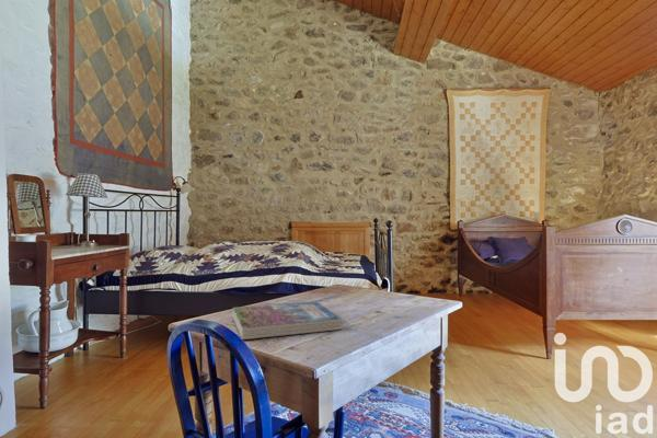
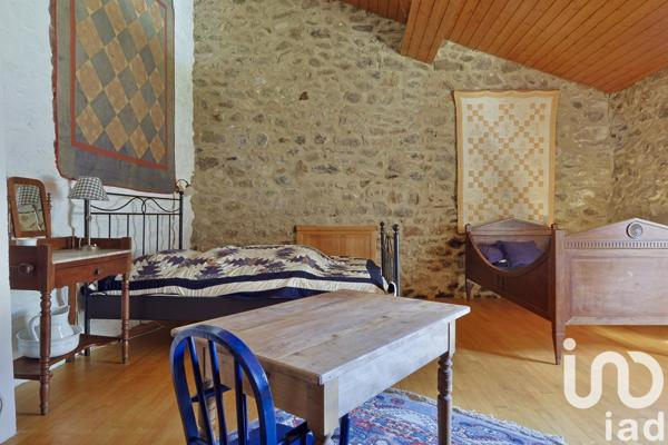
- book [232,300,342,342]
